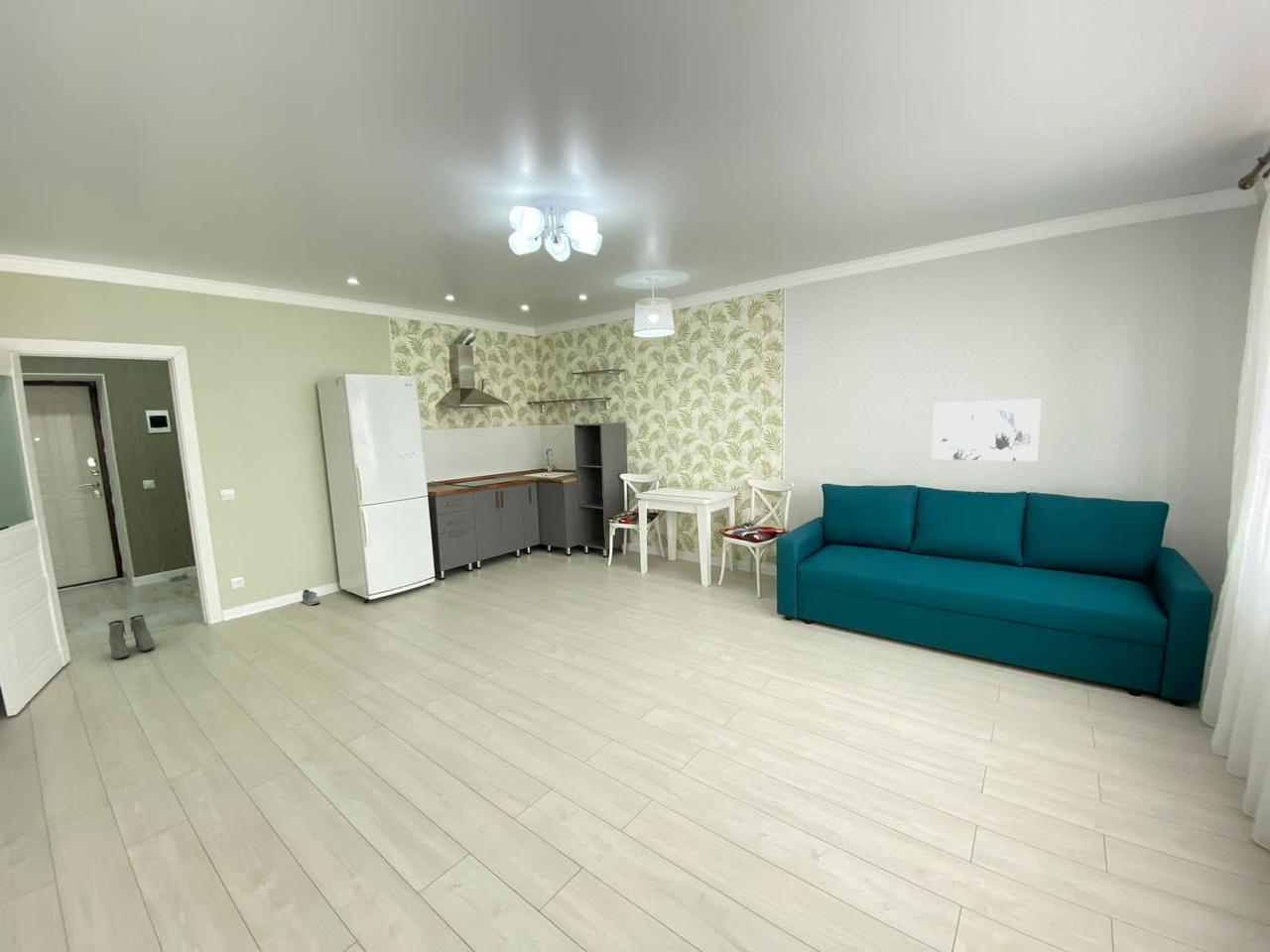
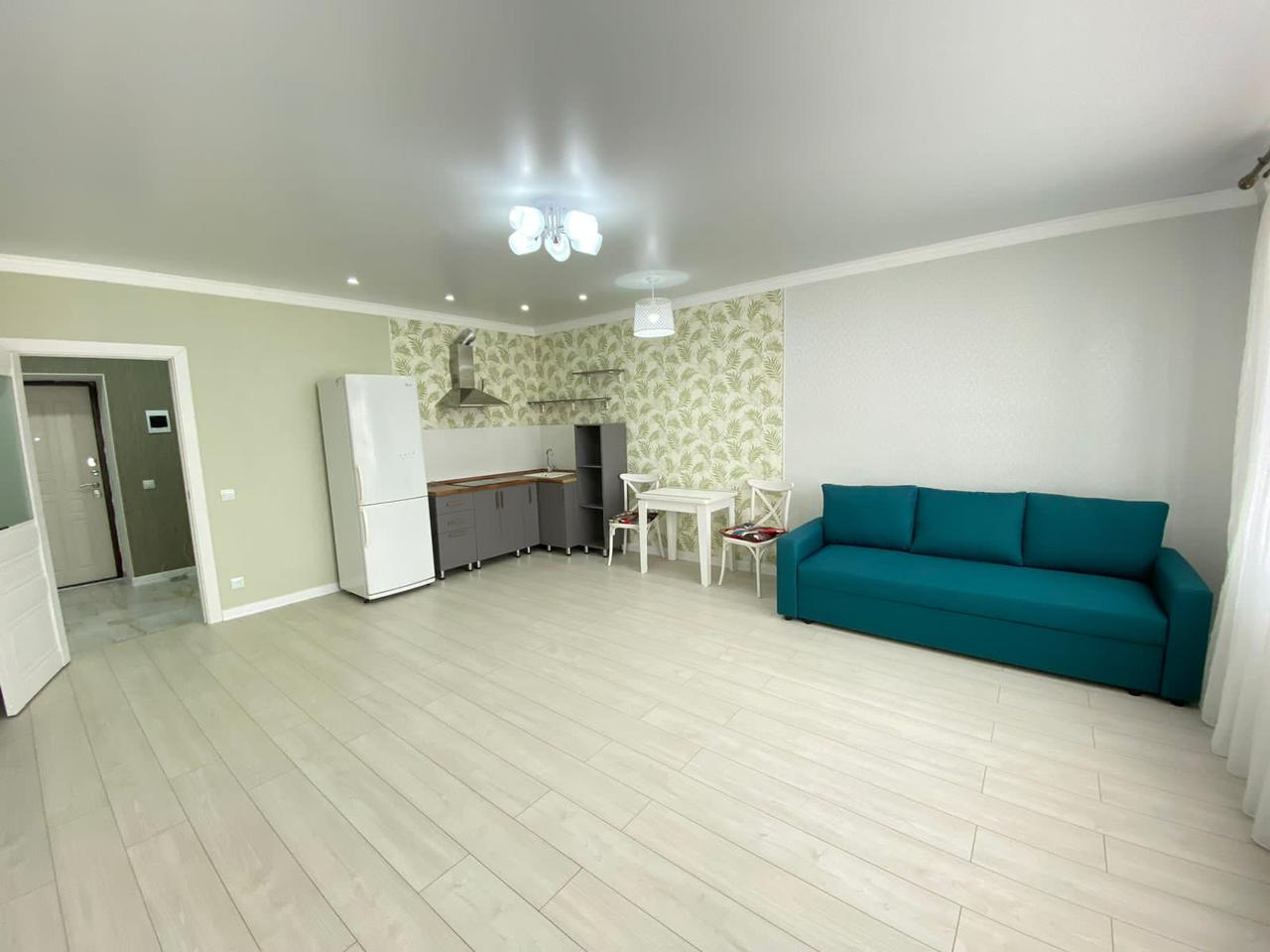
- boots [108,614,155,659]
- wall art [932,398,1042,462]
- shoe [302,588,321,606]
